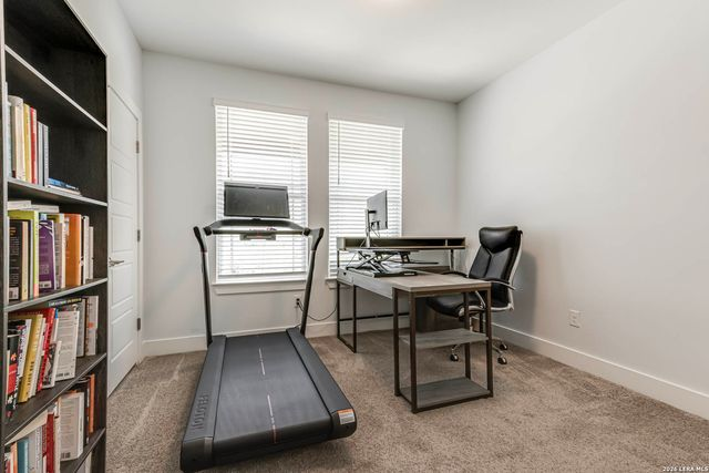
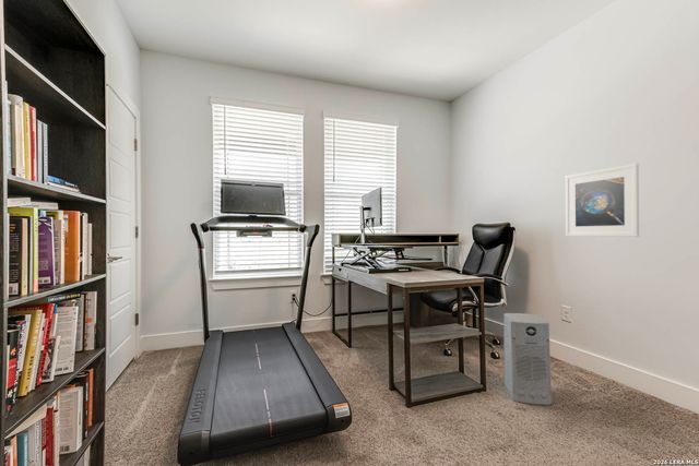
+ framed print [565,163,640,238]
+ air purifier [502,312,553,406]
